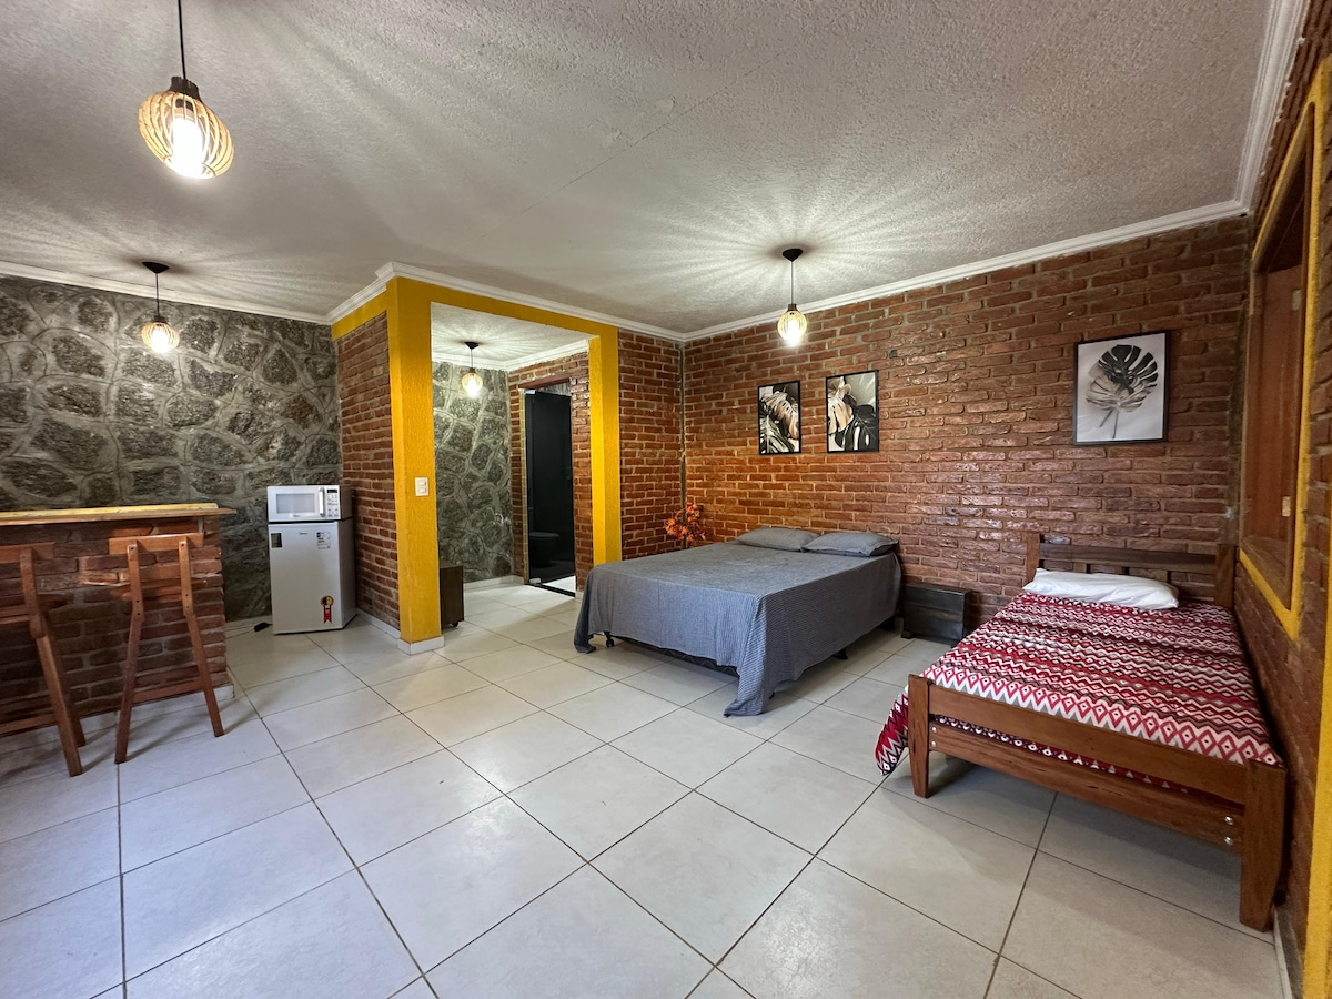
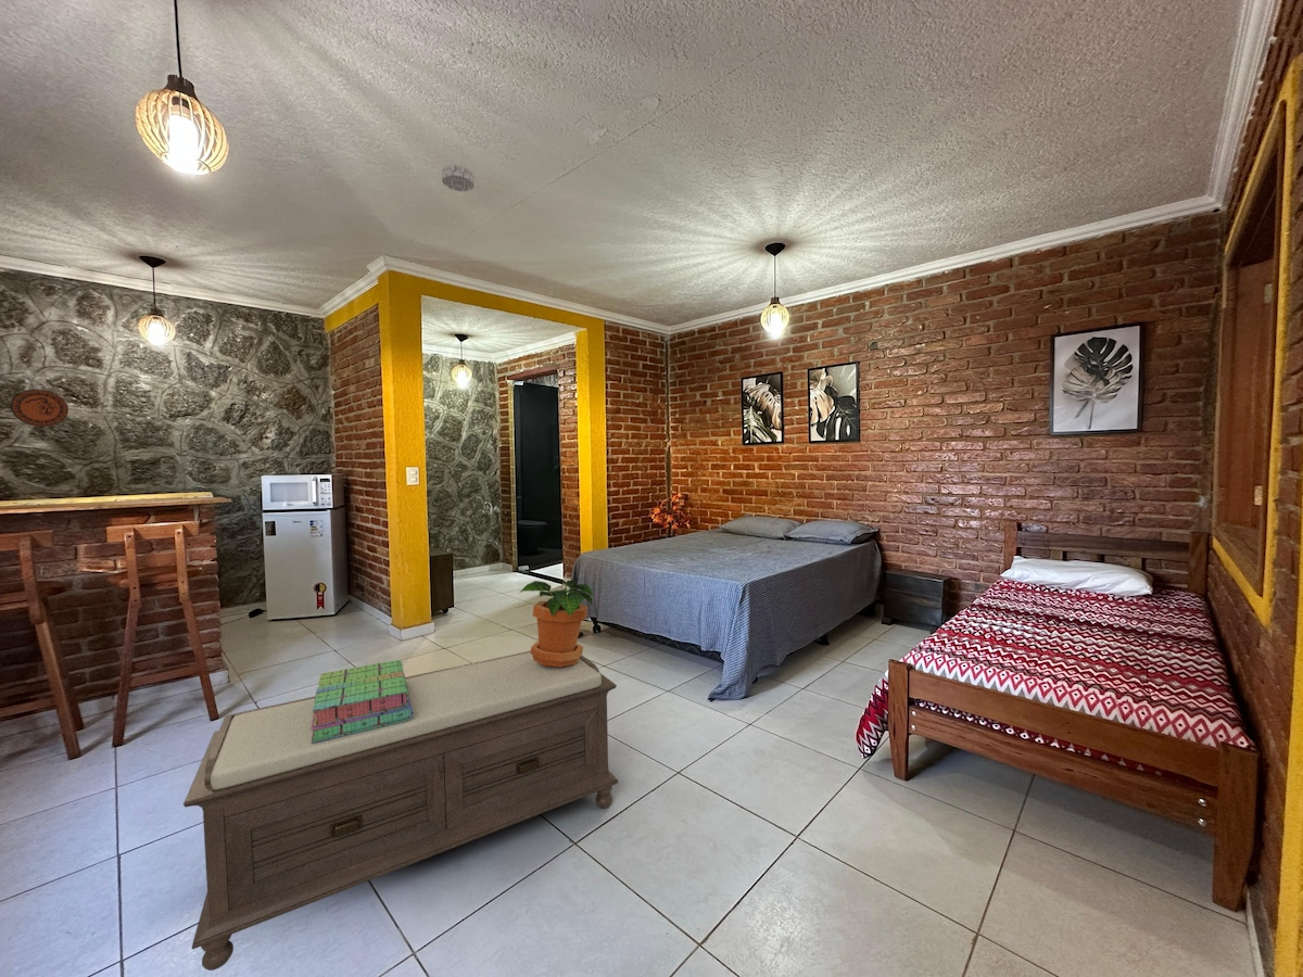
+ bench [182,650,619,972]
+ stack of books [311,659,414,743]
+ smoke detector [441,163,476,192]
+ decorative plate [10,389,69,428]
+ potted plant [518,579,594,667]
